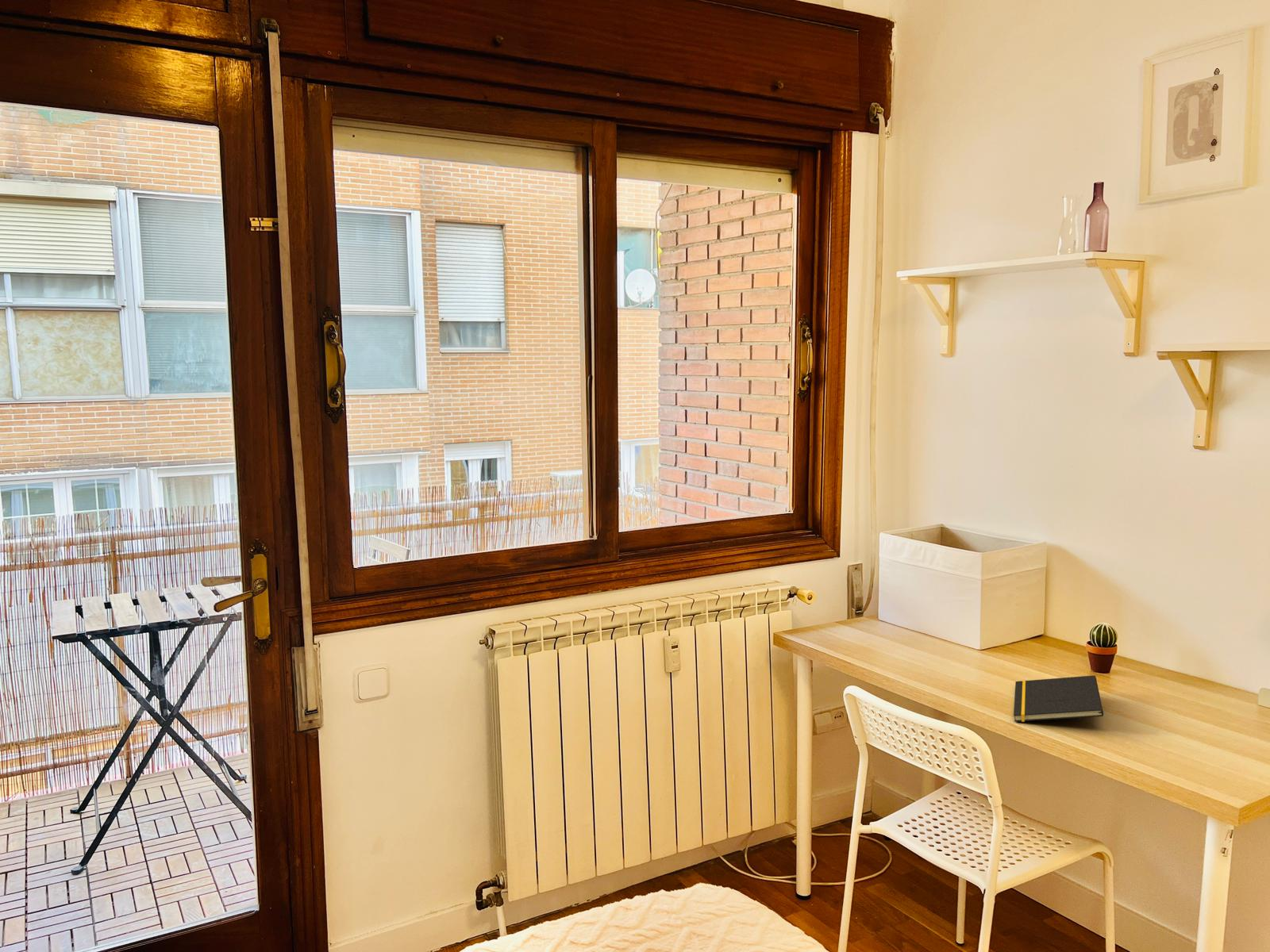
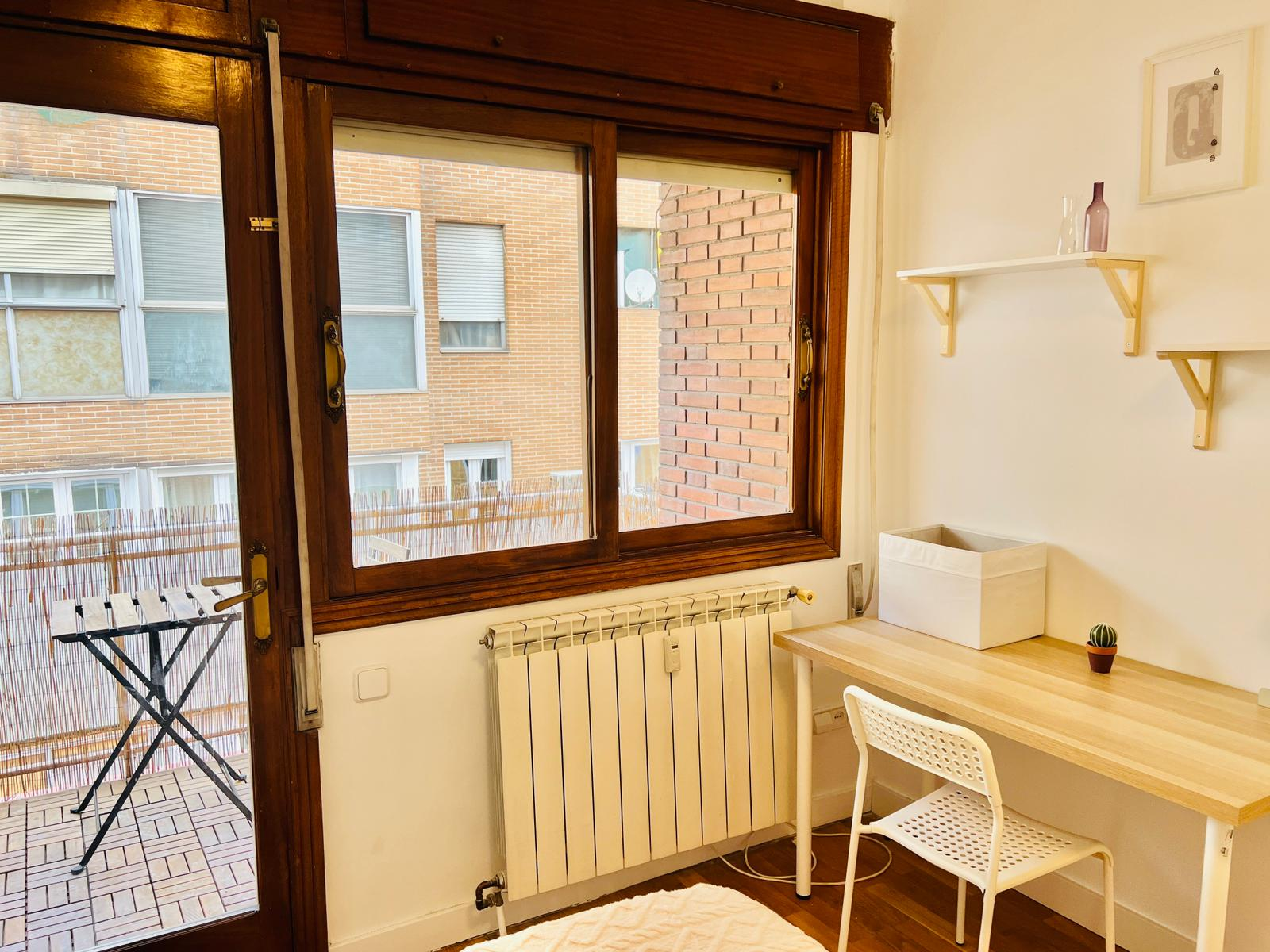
- notepad [1013,674,1104,723]
